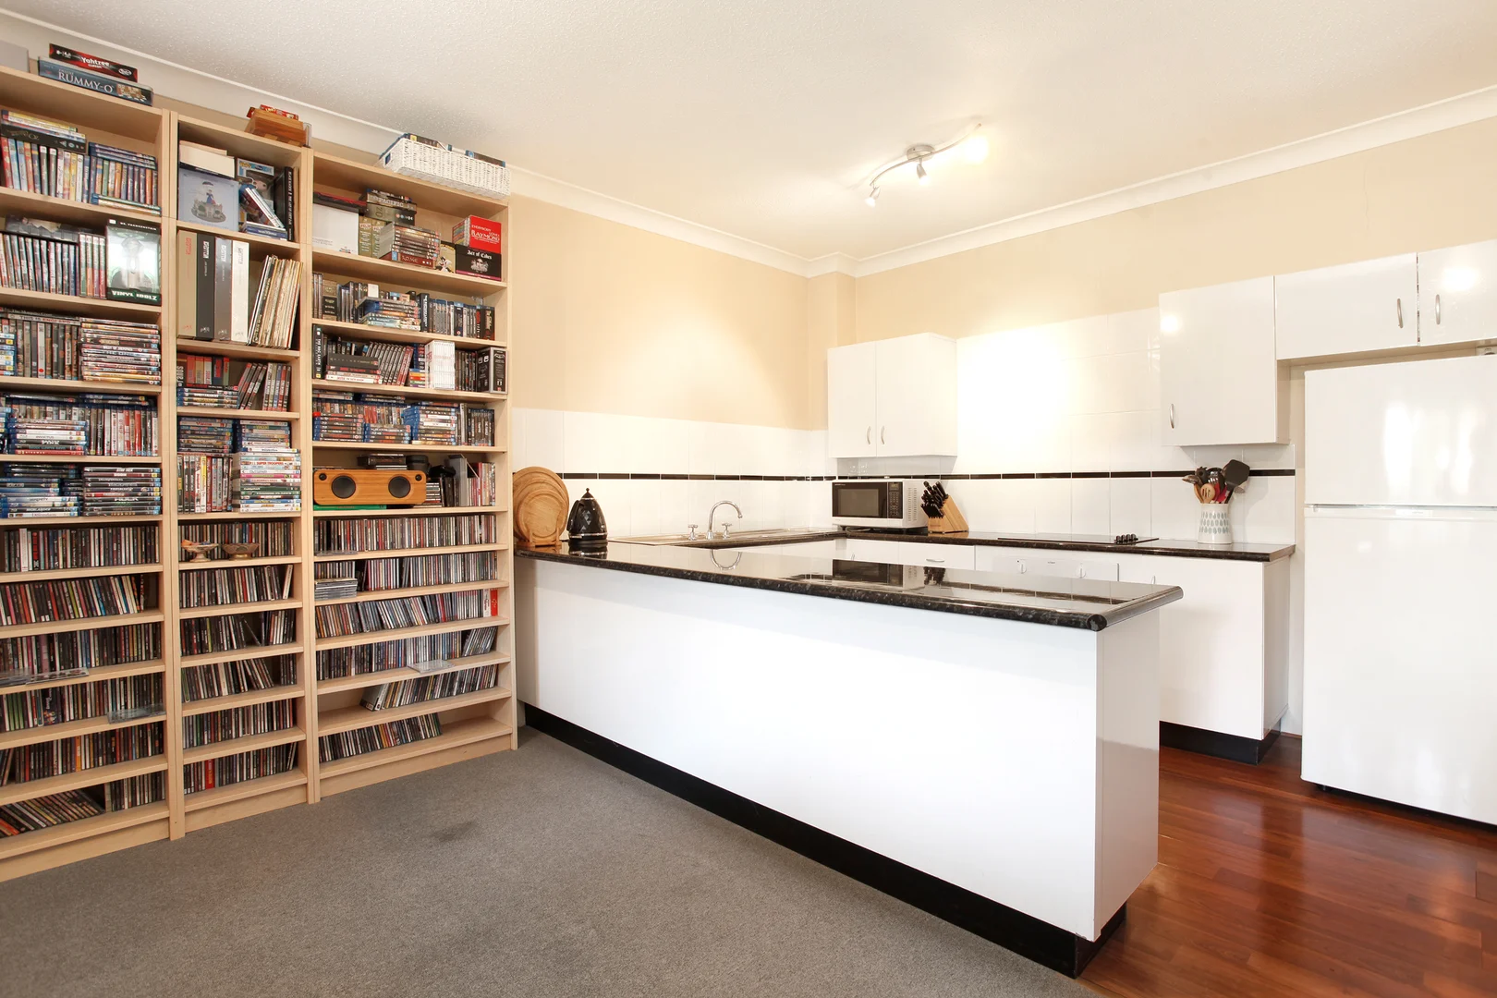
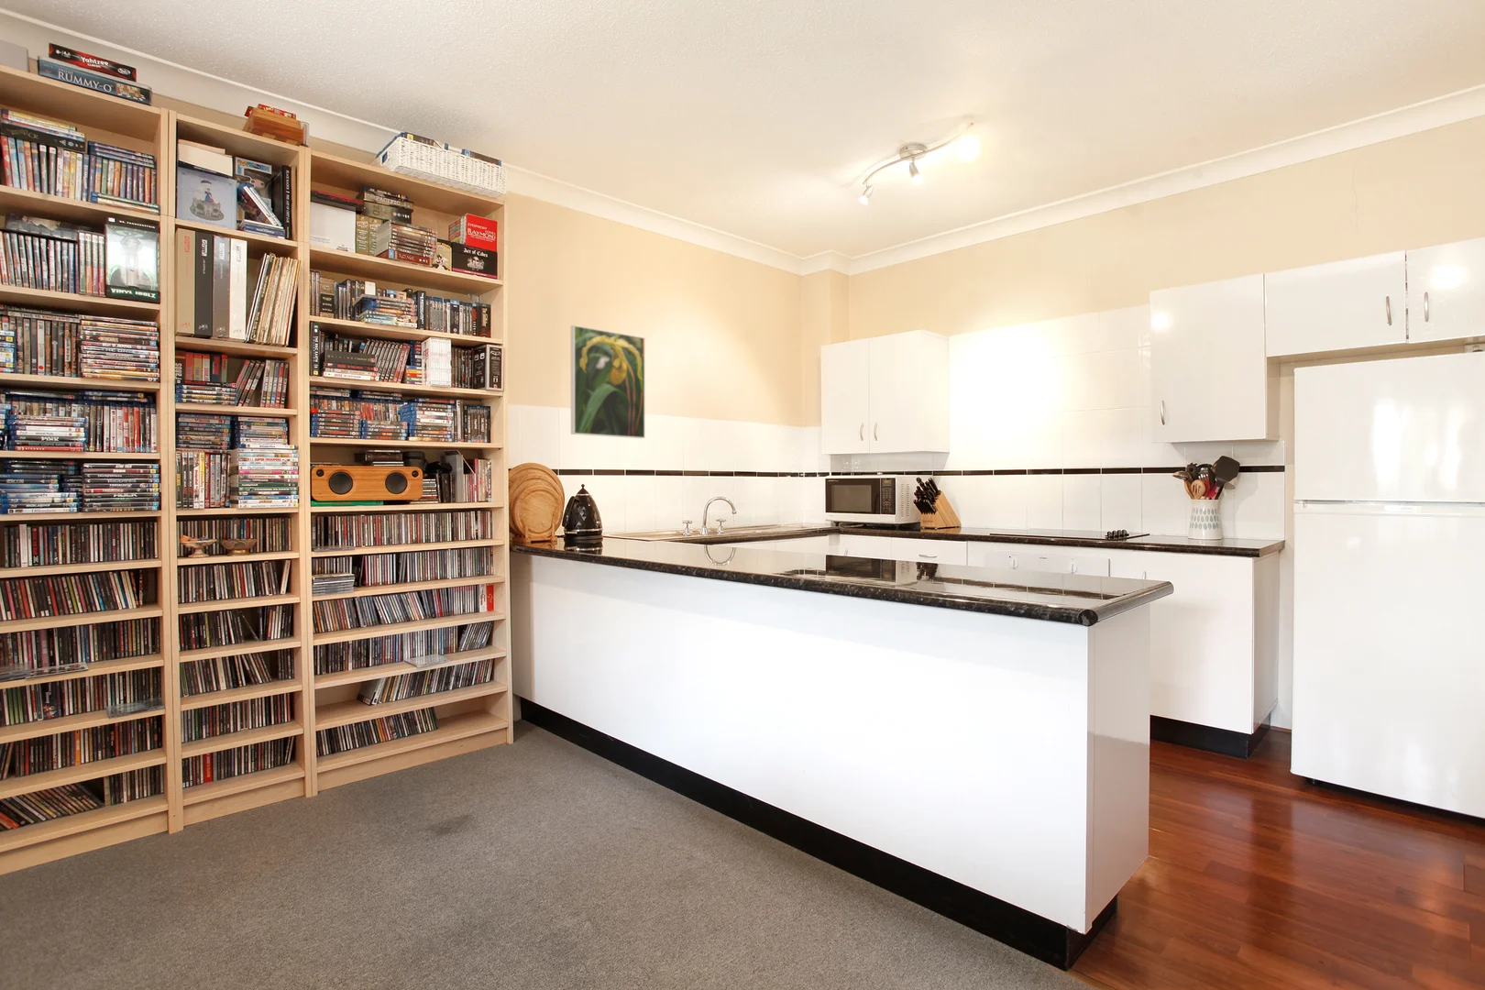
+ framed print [570,325,646,439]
